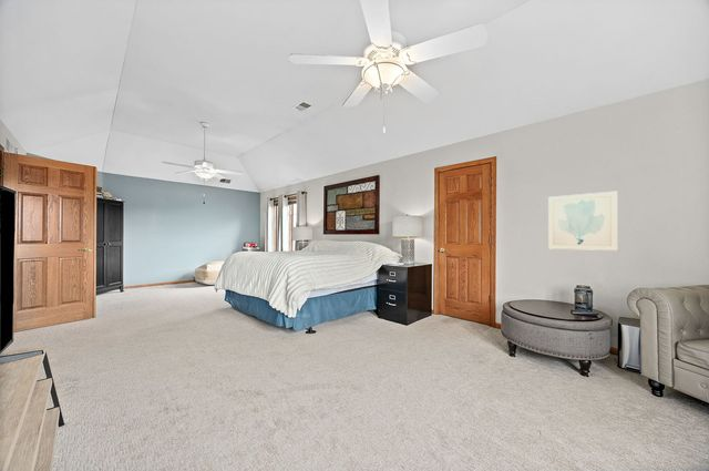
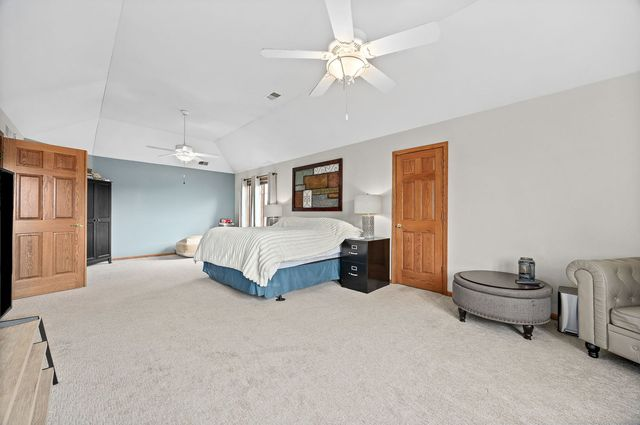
- wall art [547,191,618,252]
